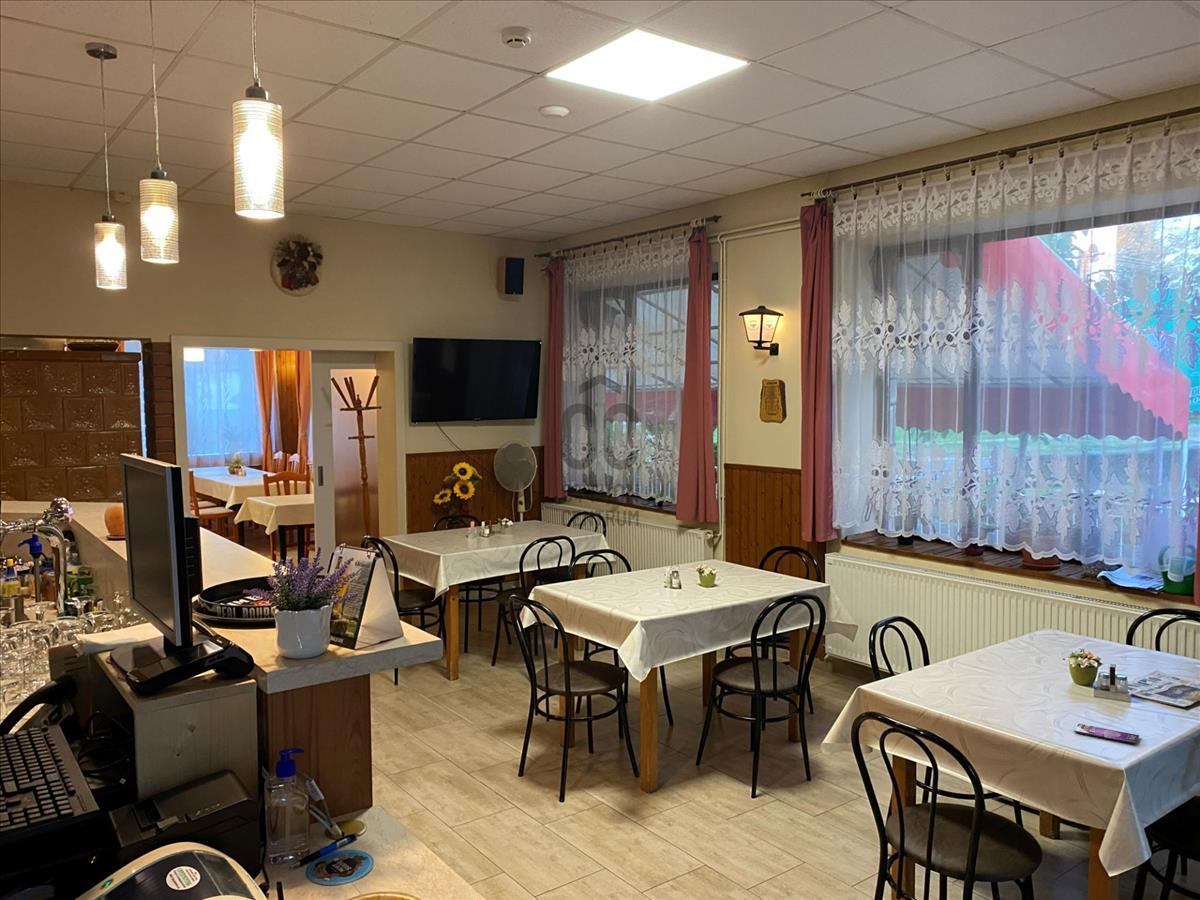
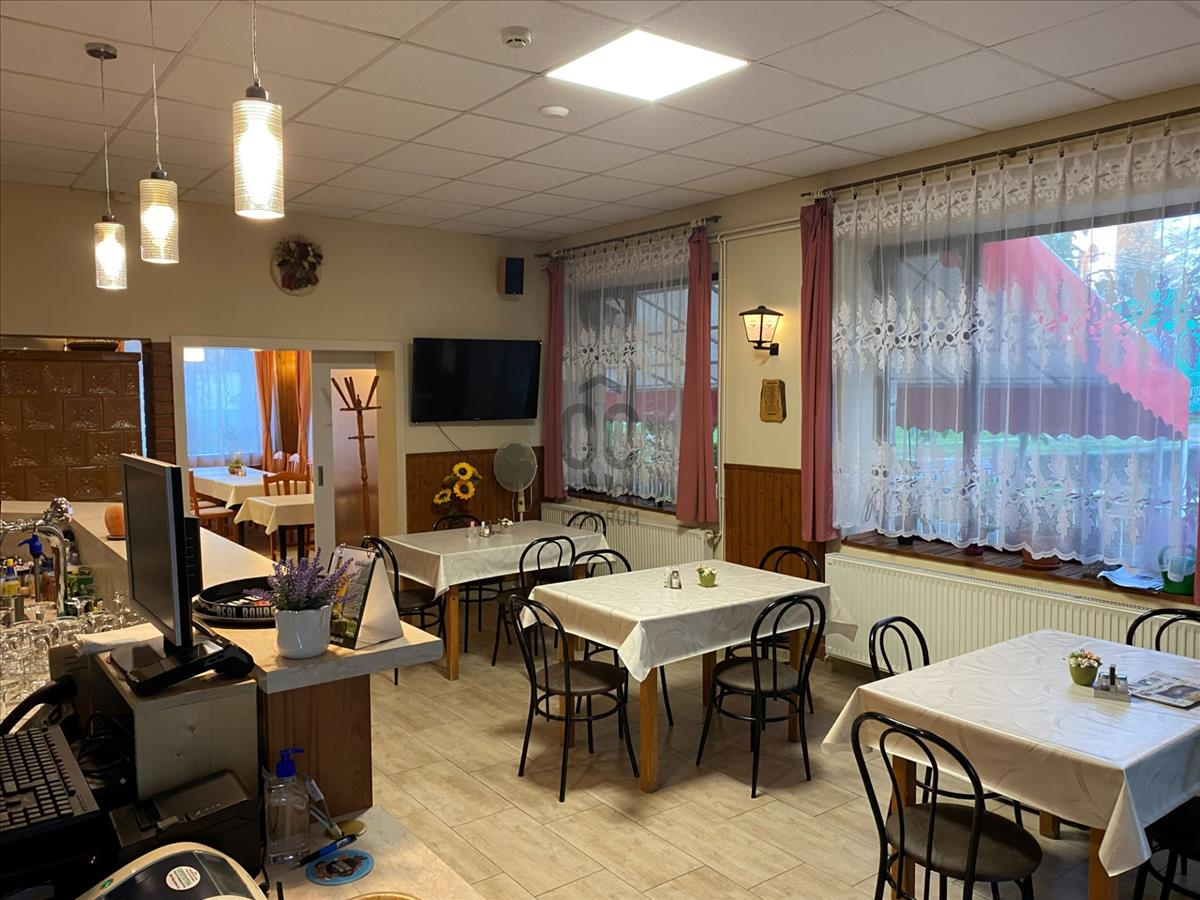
- smartphone [1073,723,1140,745]
